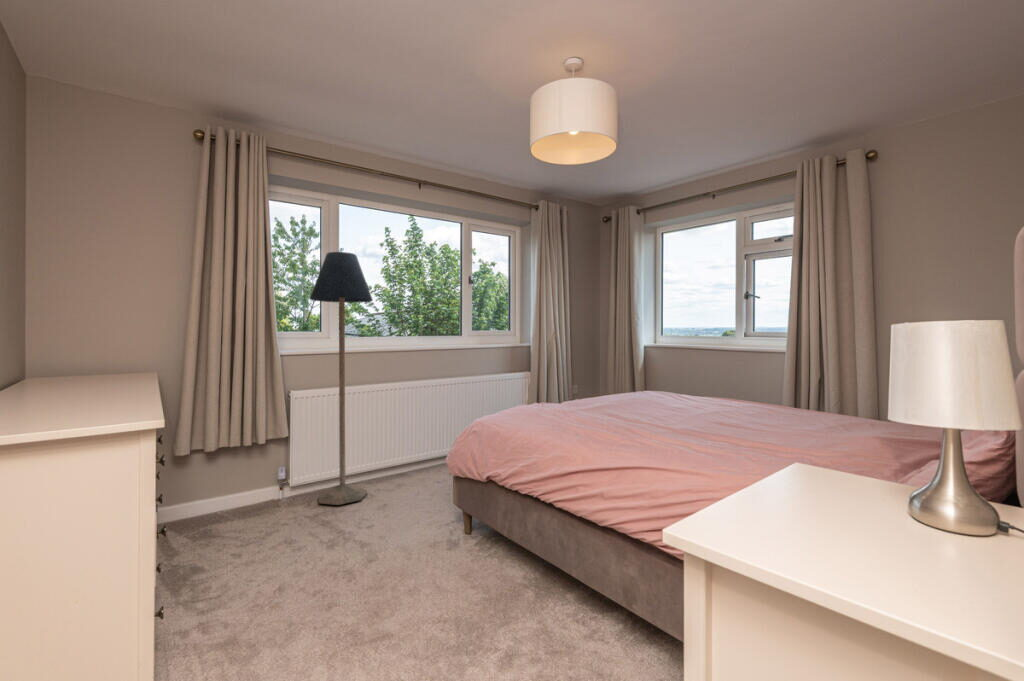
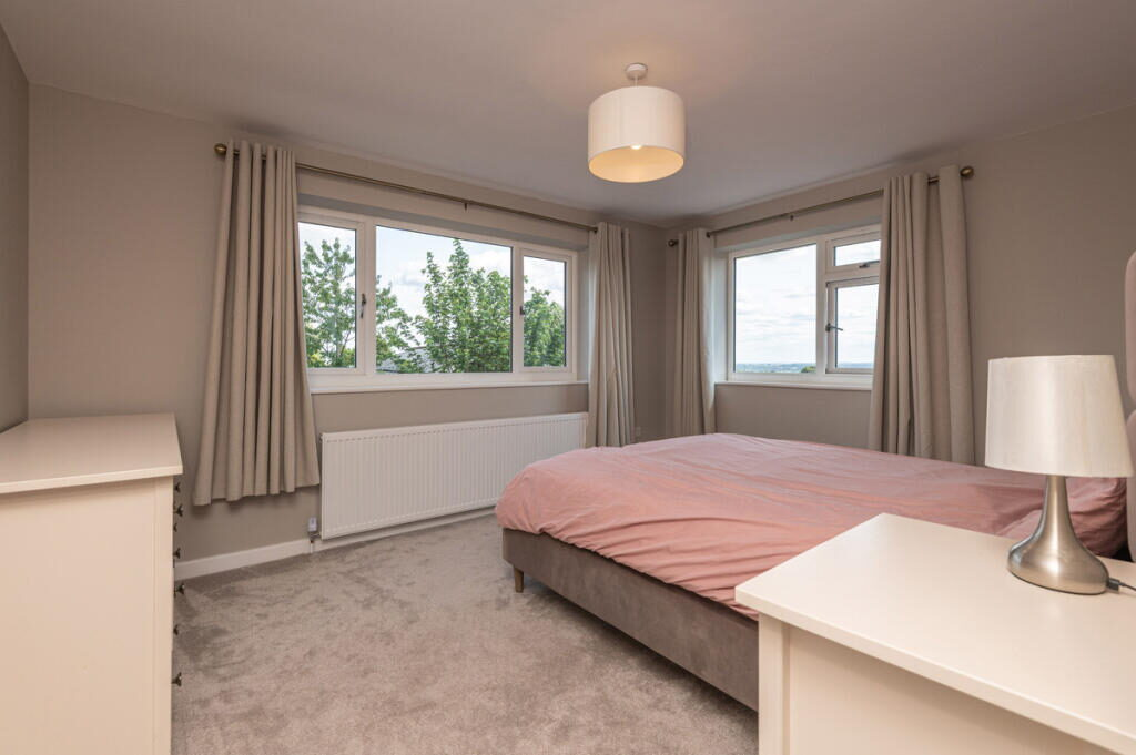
- floor lamp [309,251,374,506]
